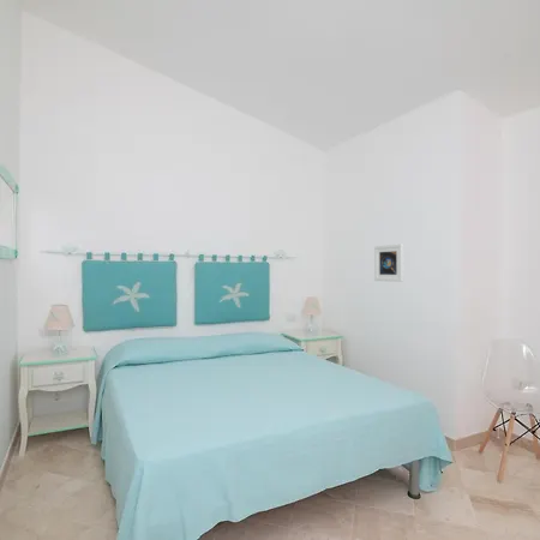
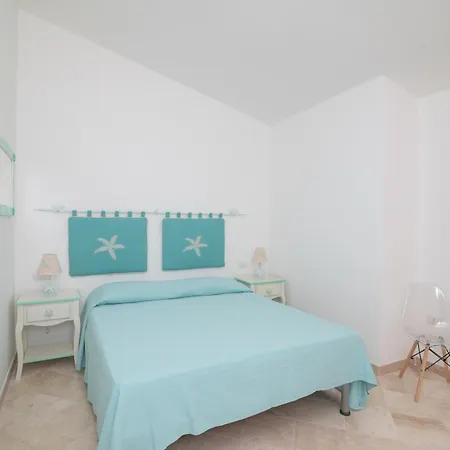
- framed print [373,242,404,283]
